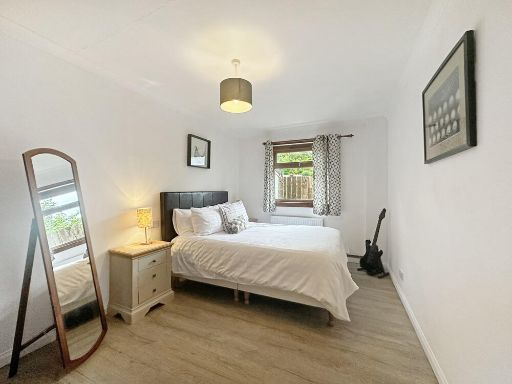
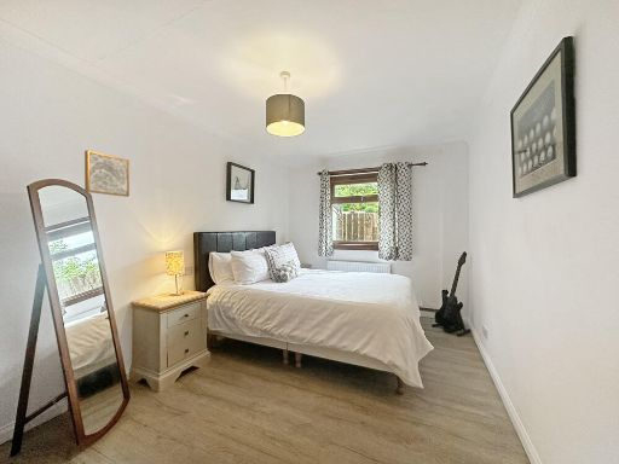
+ wall art [83,149,131,198]
